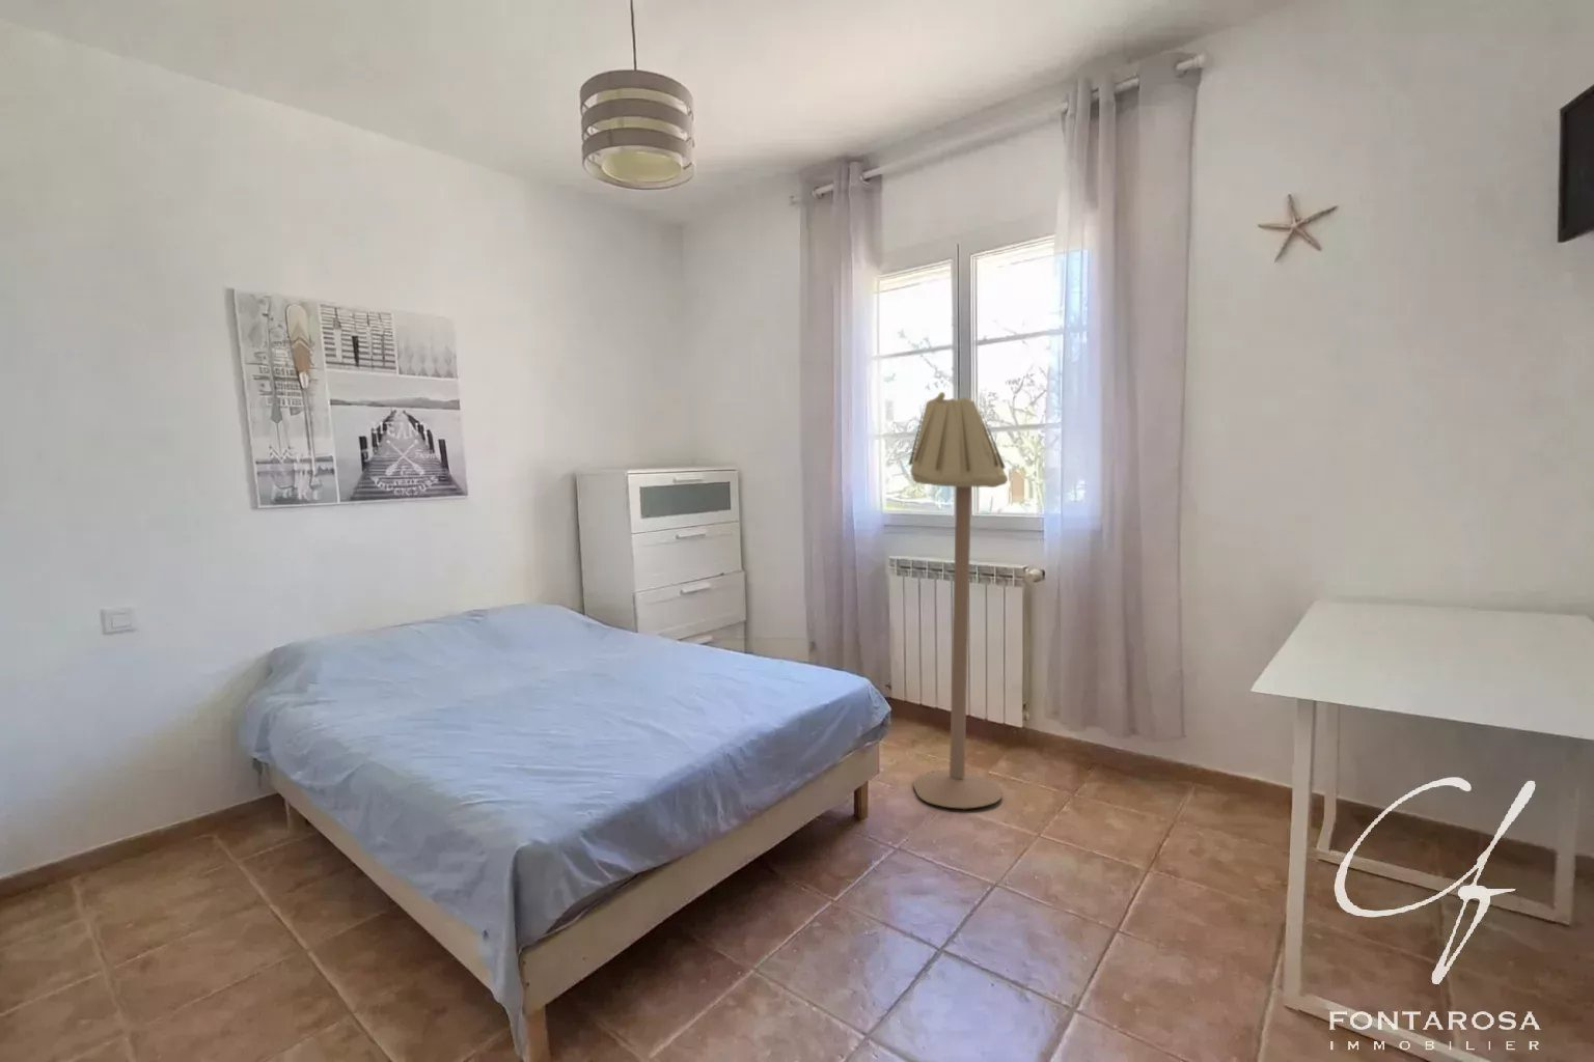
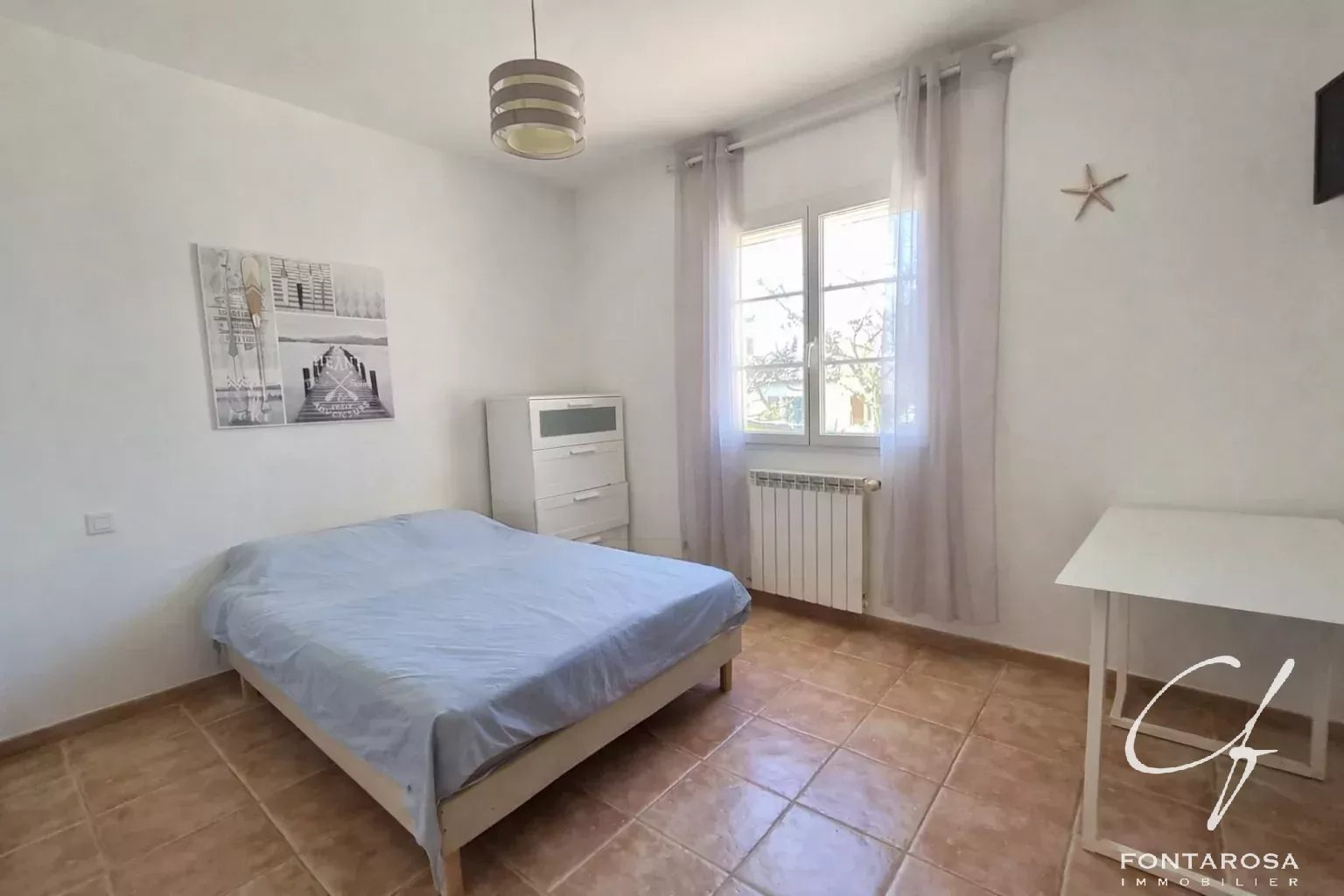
- floor lamp [908,391,1009,810]
